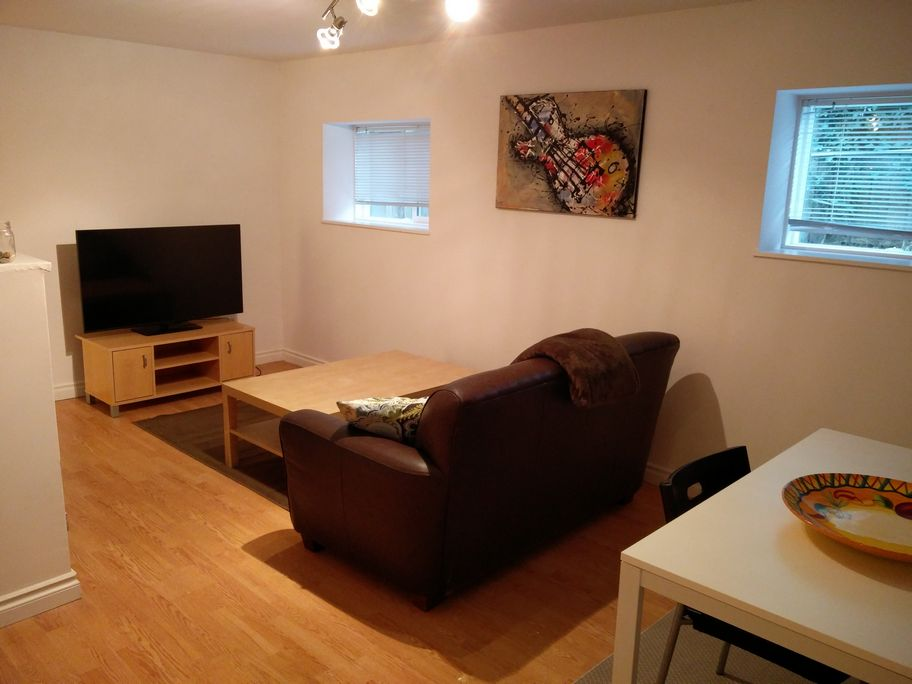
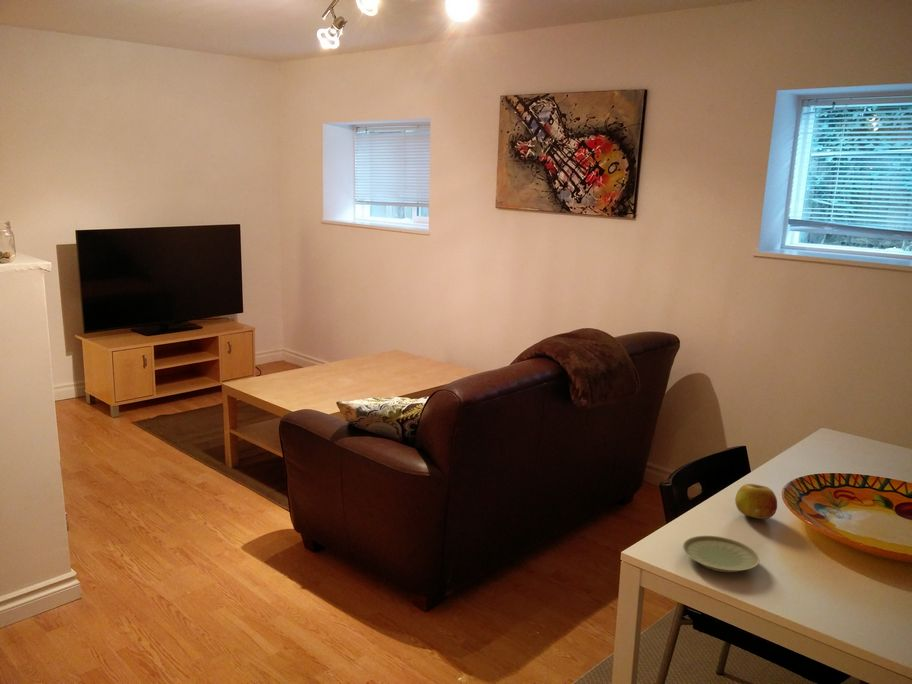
+ plate [682,535,761,573]
+ fruit [734,483,778,520]
